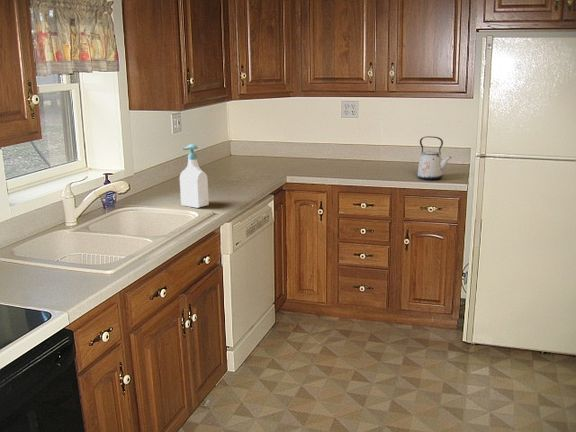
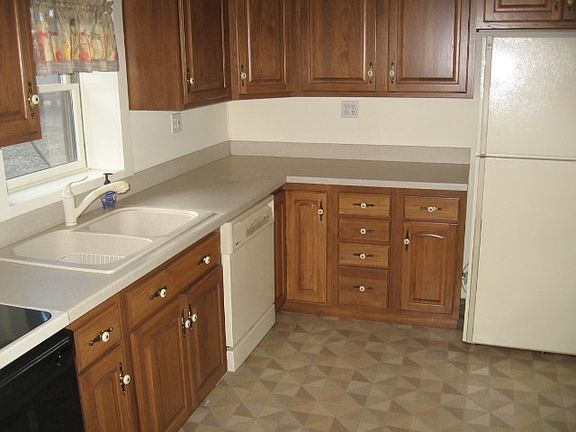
- kettle [417,135,452,181]
- soap bottle [179,143,210,209]
